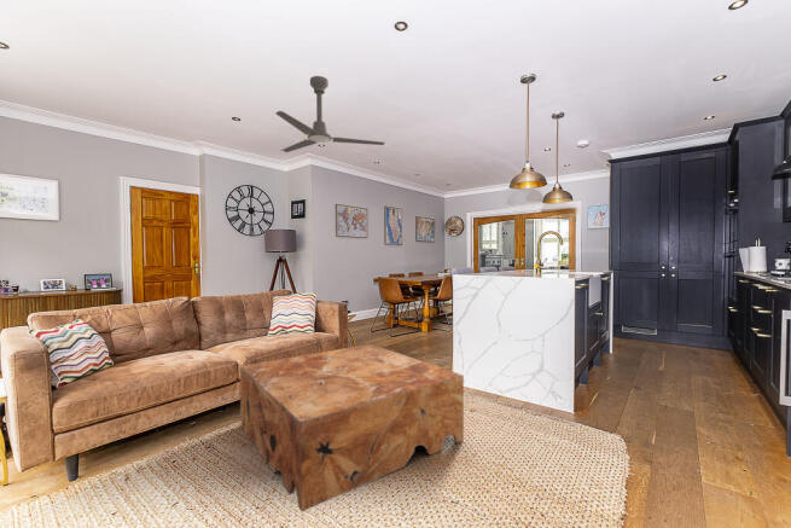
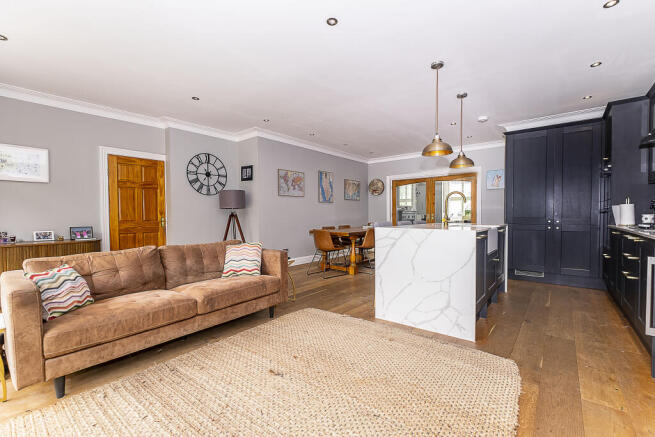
- ceiling fan [274,75,385,153]
- coffee table [239,343,465,512]
